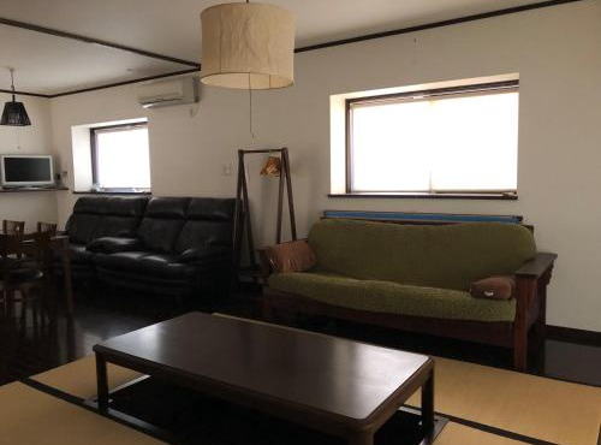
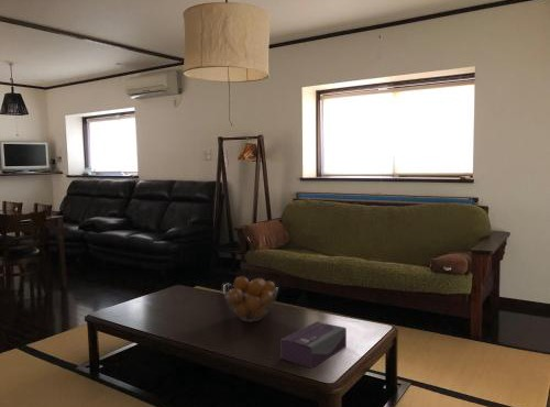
+ fruit basket [222,275,279,322]
+ tissue box [279,320,348,370]
